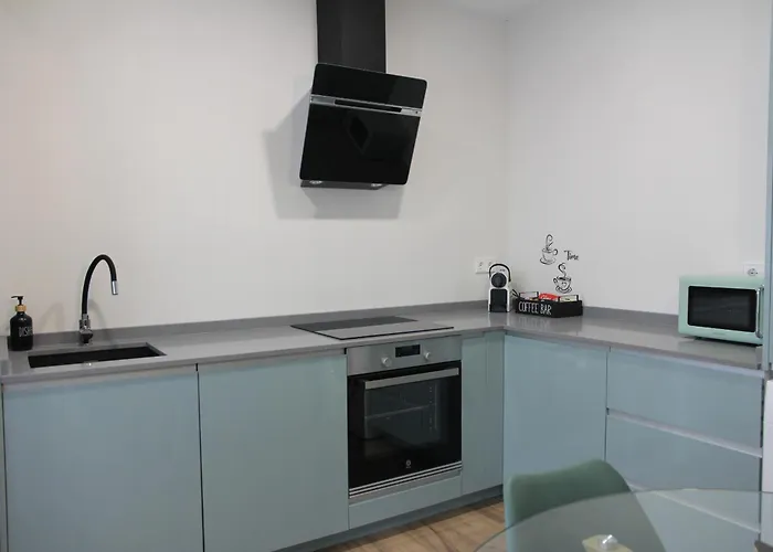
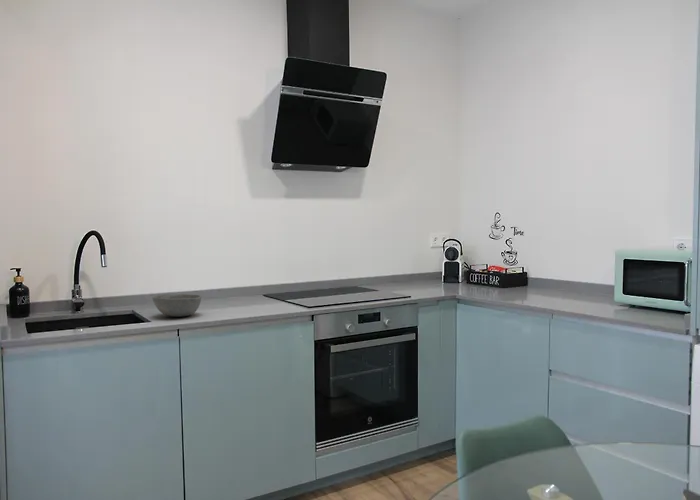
+ bowl [151,293,202,318]
